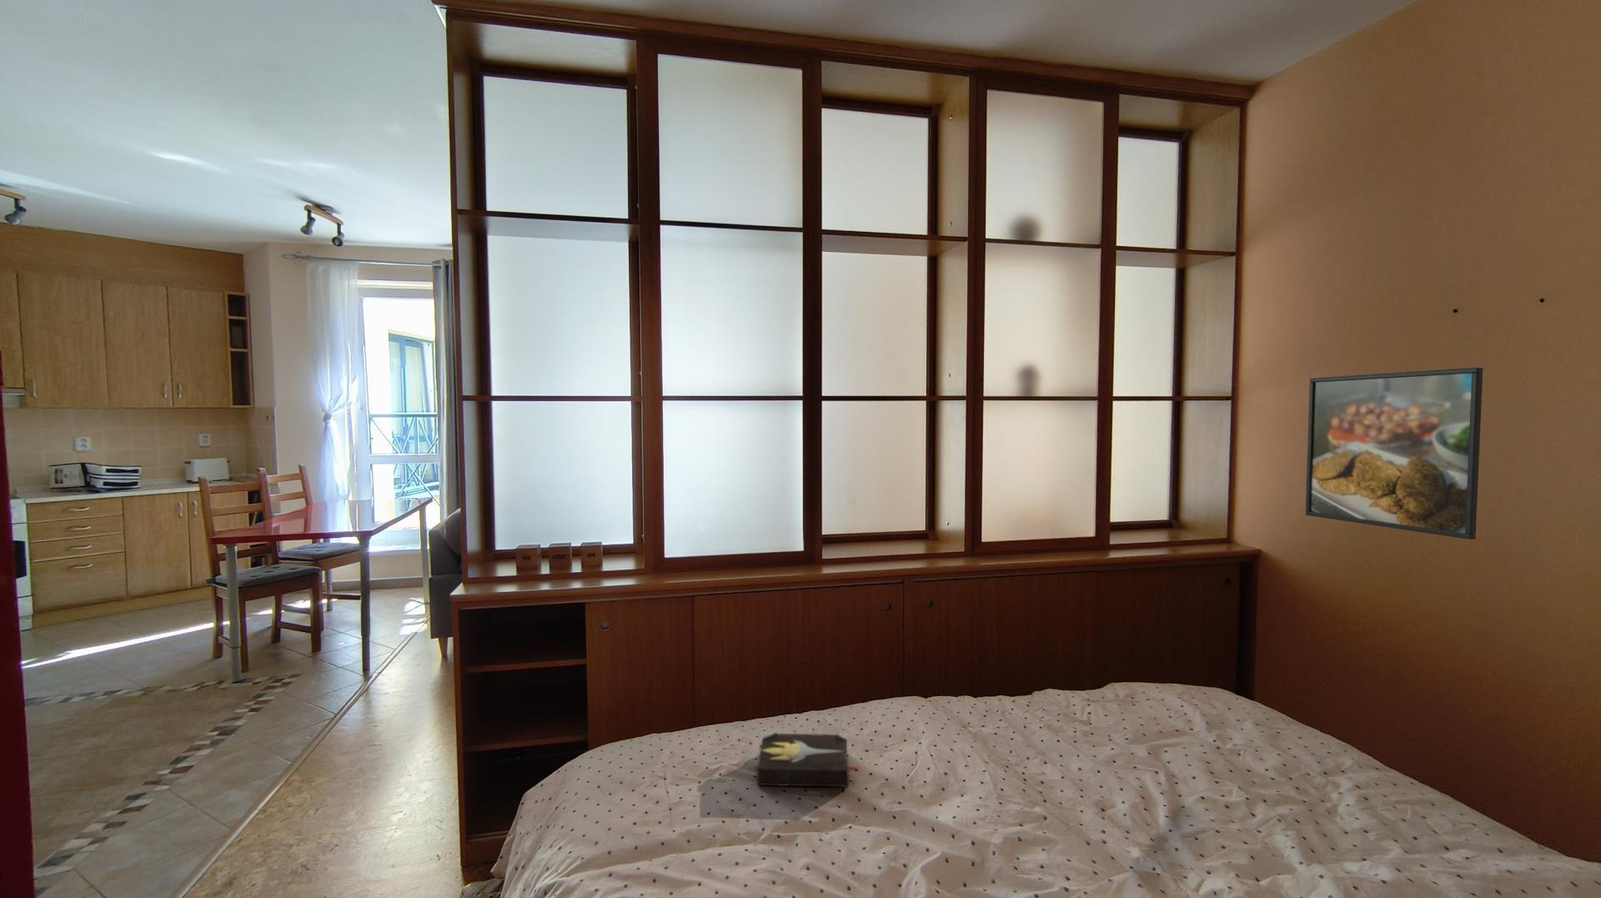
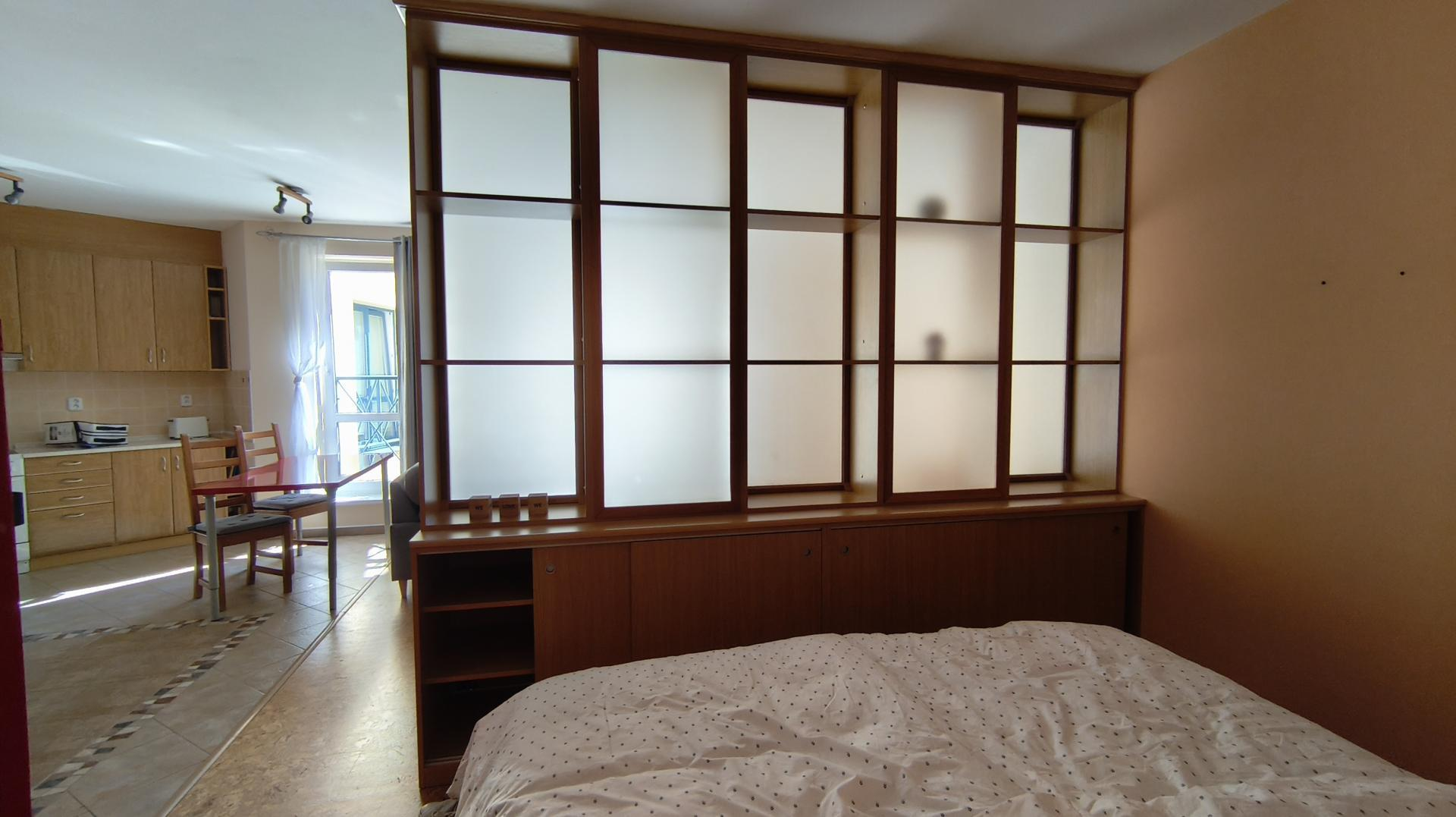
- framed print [1305,367,1483,541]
- hardback book [754,731,862,788]
